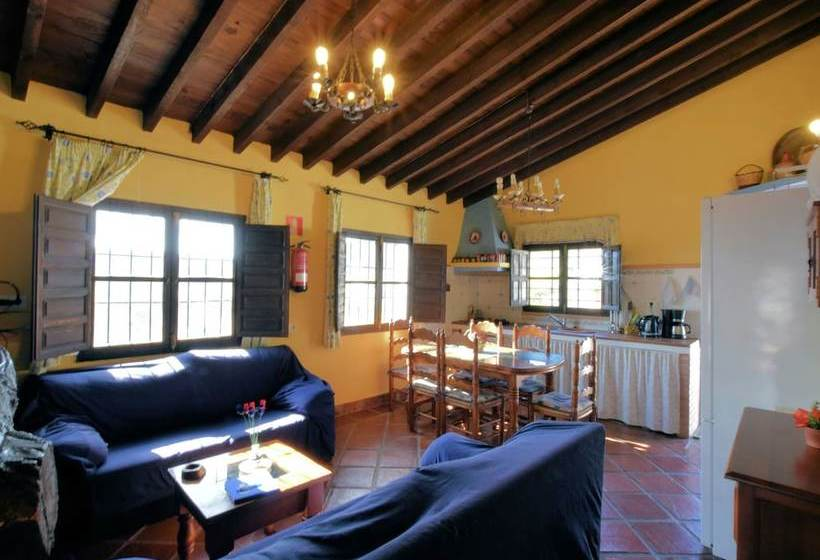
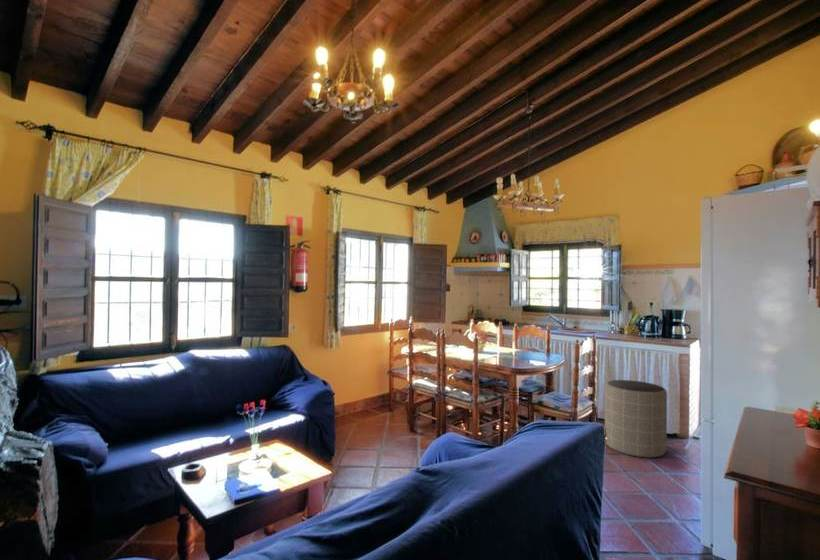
+ trash can [604,379,668,459]
